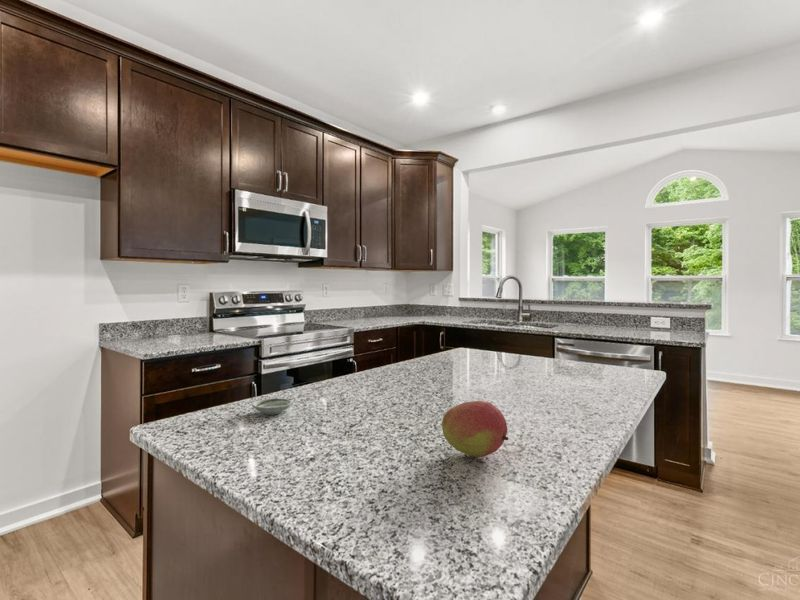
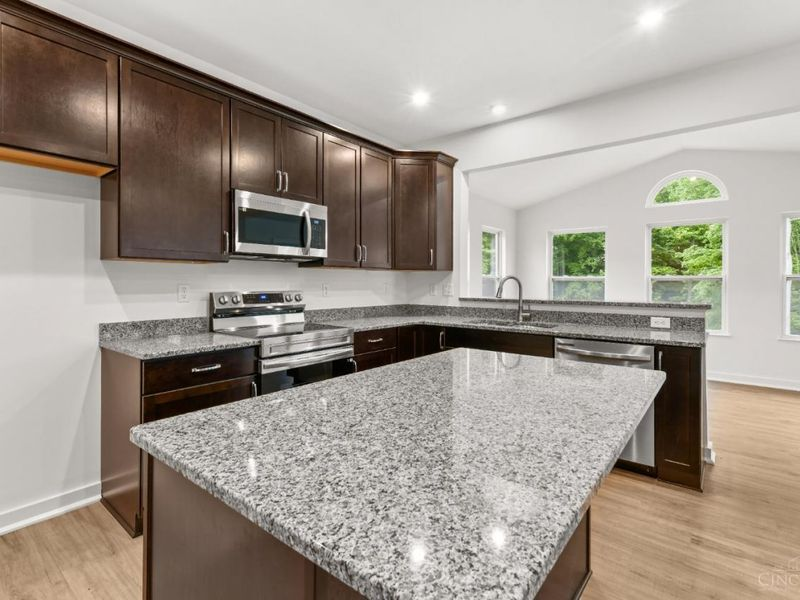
- saucer [251,397,293,416]
- fruit [441,400,510,458]
